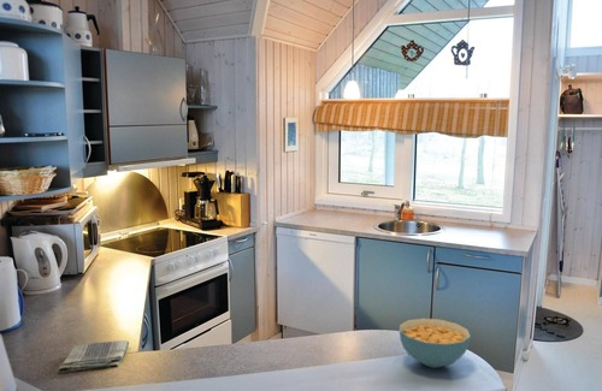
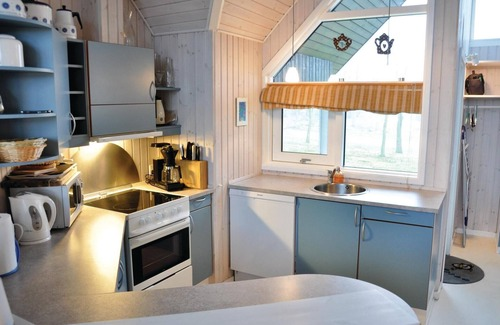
- cereal bowl [399,318,472,369]
- dish towel [57,339,130,374]
